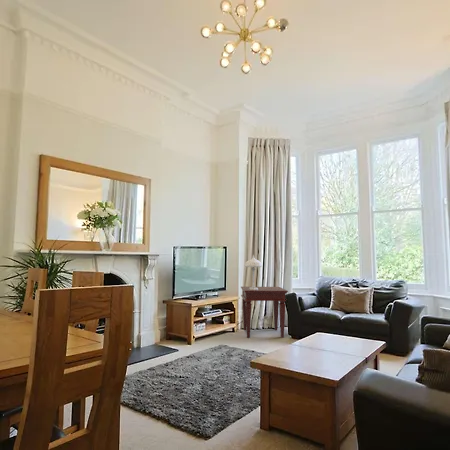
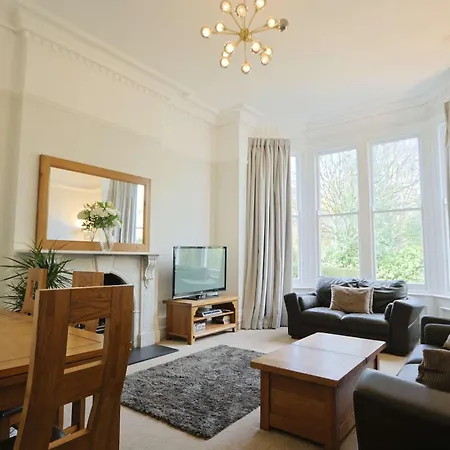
- table lamp [244,254,263,290]
- side table [240,286,289,339]
